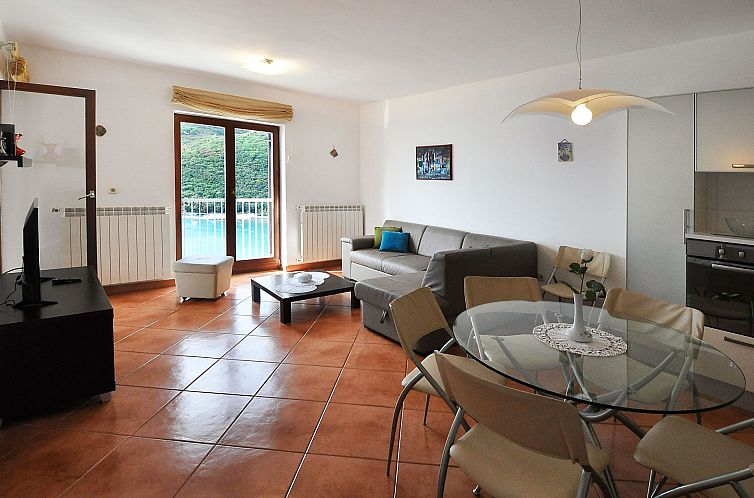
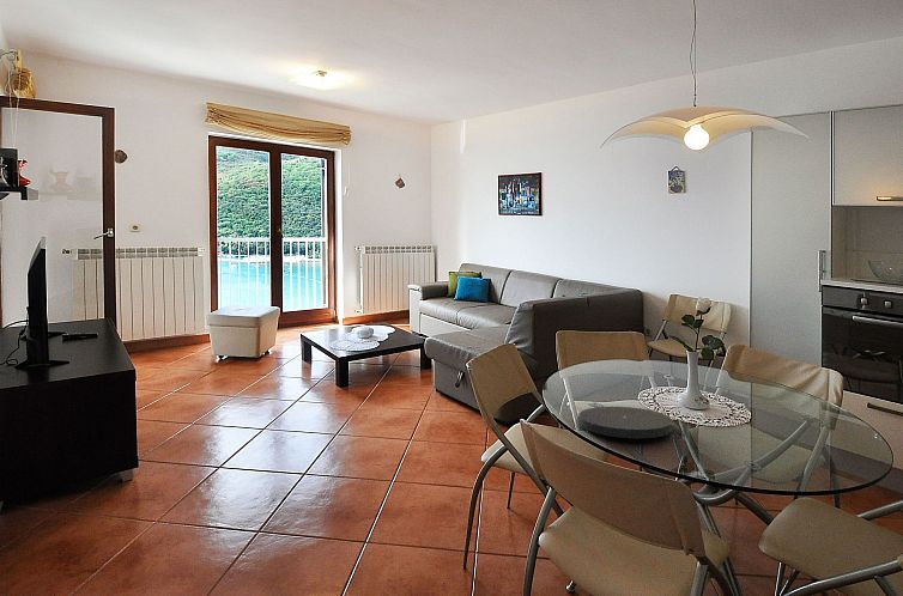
+ plate [577,406,674,439]
